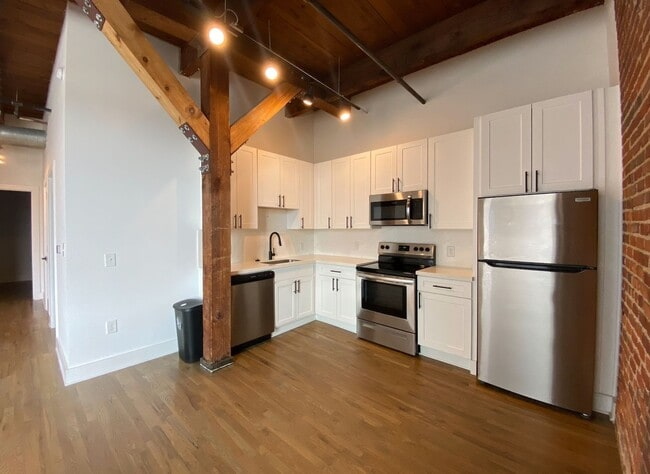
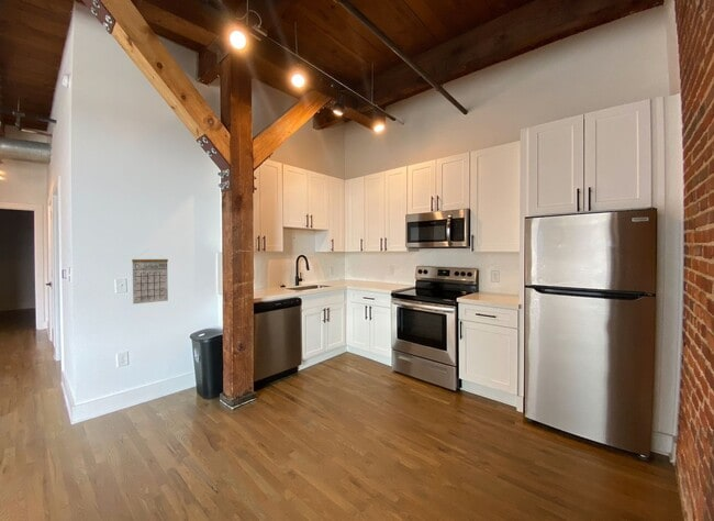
+ calendar [131,250,169,304]
